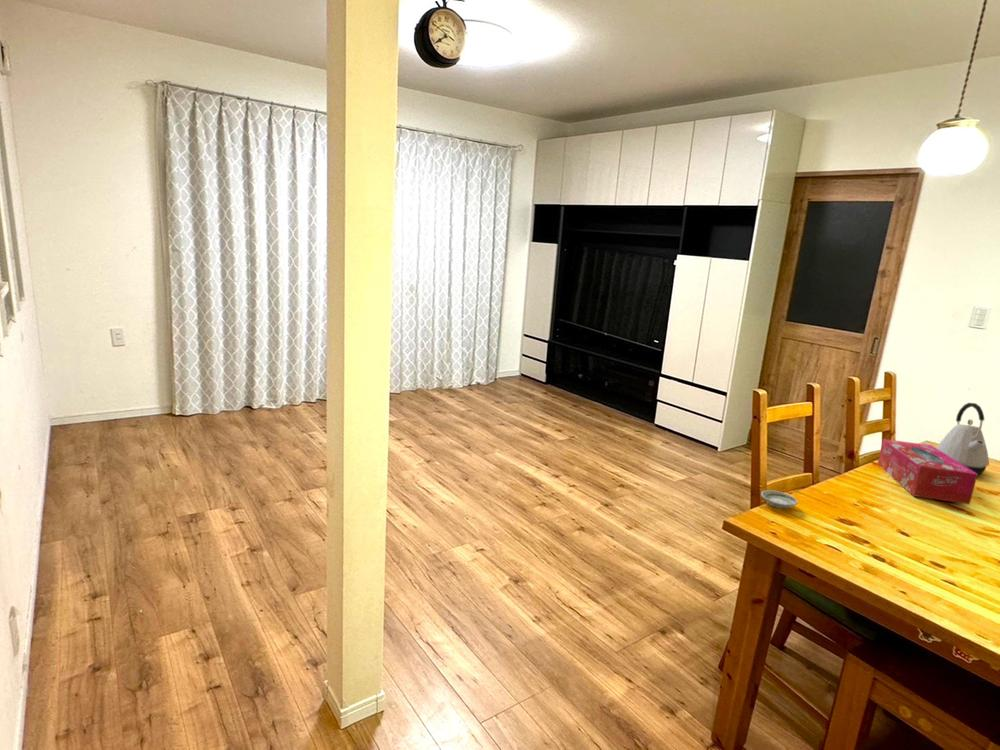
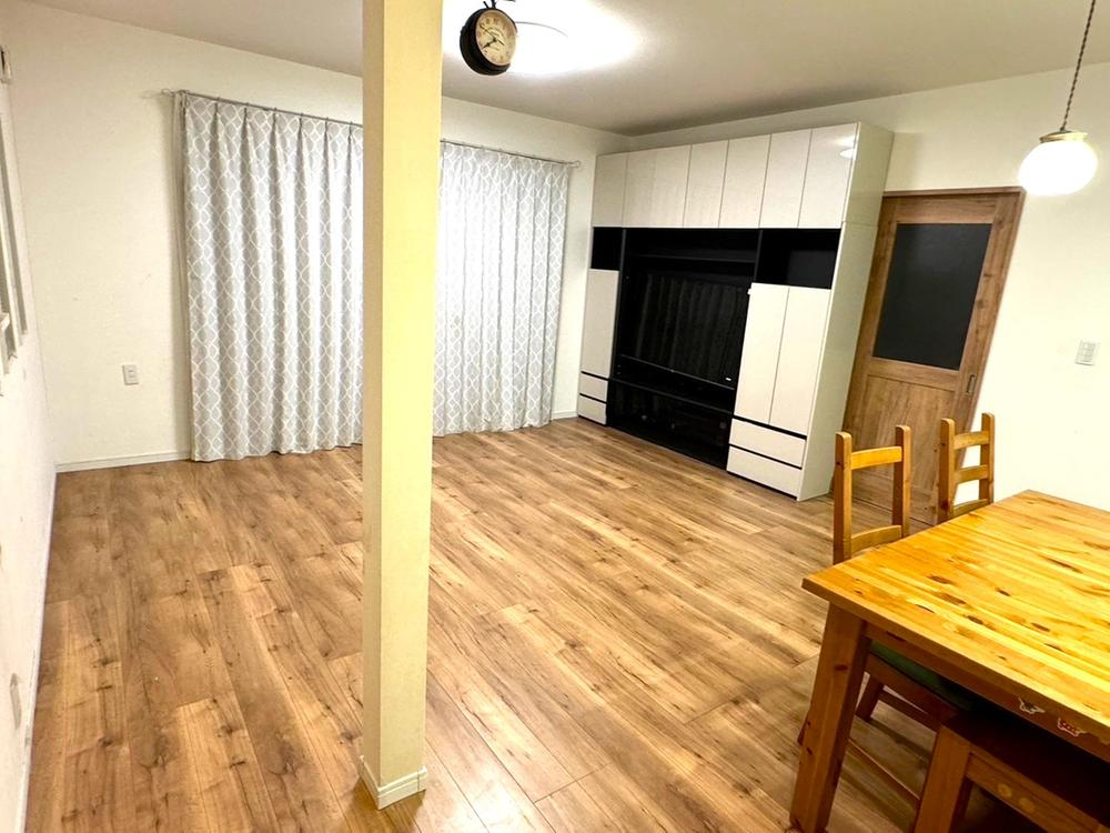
- tissue box [877,438,979,505]
- saucer [760,489,799,510]
- kettle [935,402,990,475]
